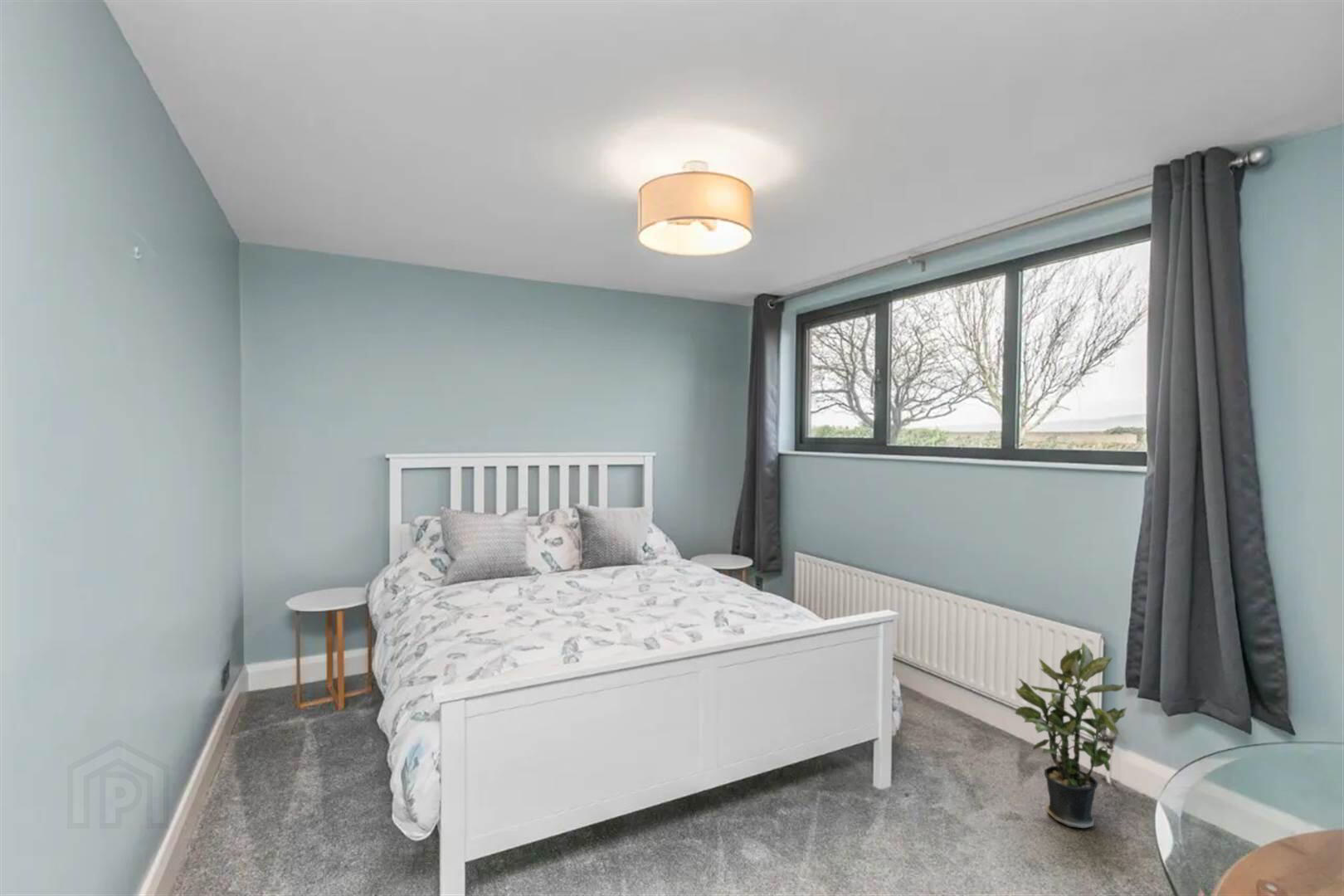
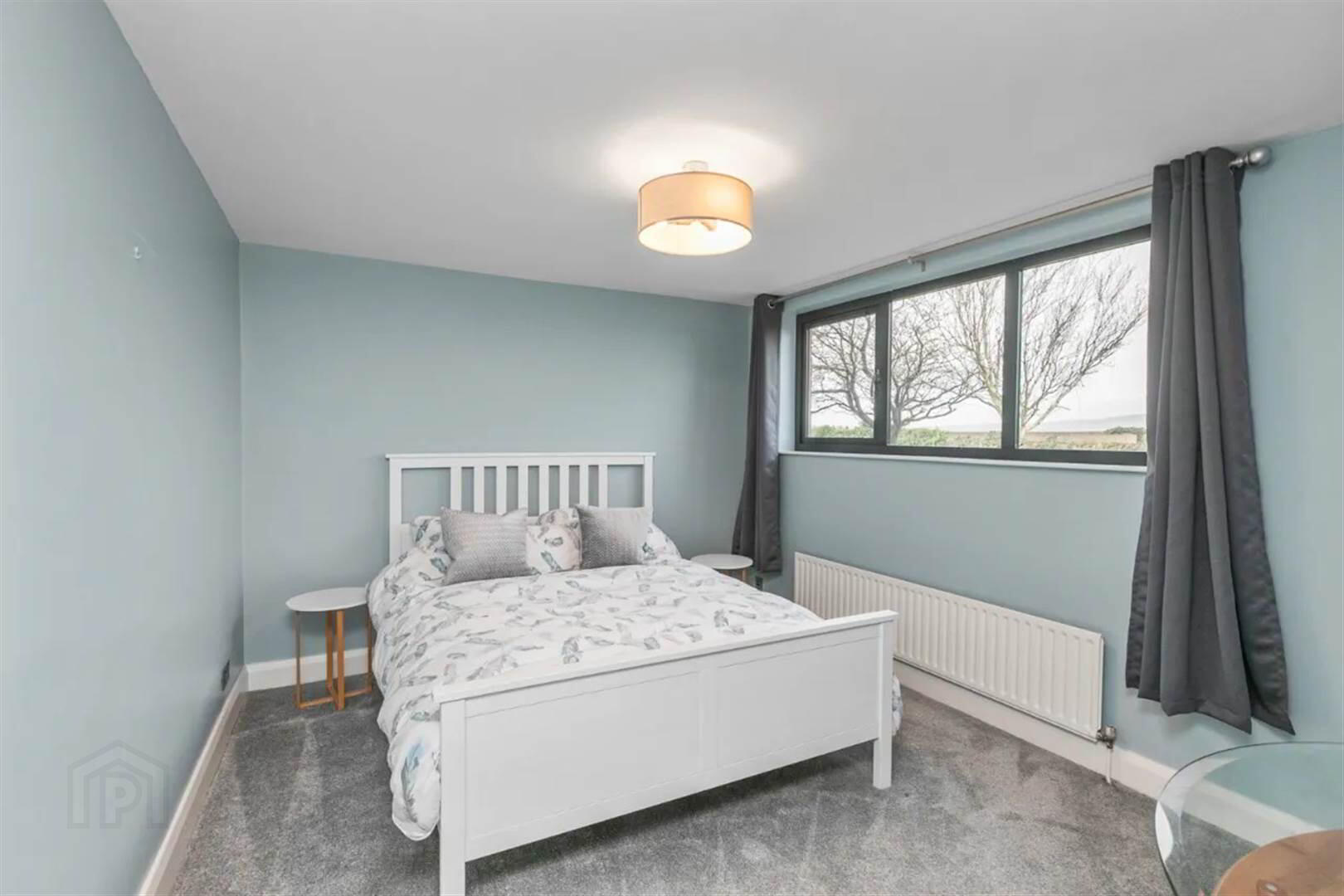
- potted plant [1014,641,1127,829]
